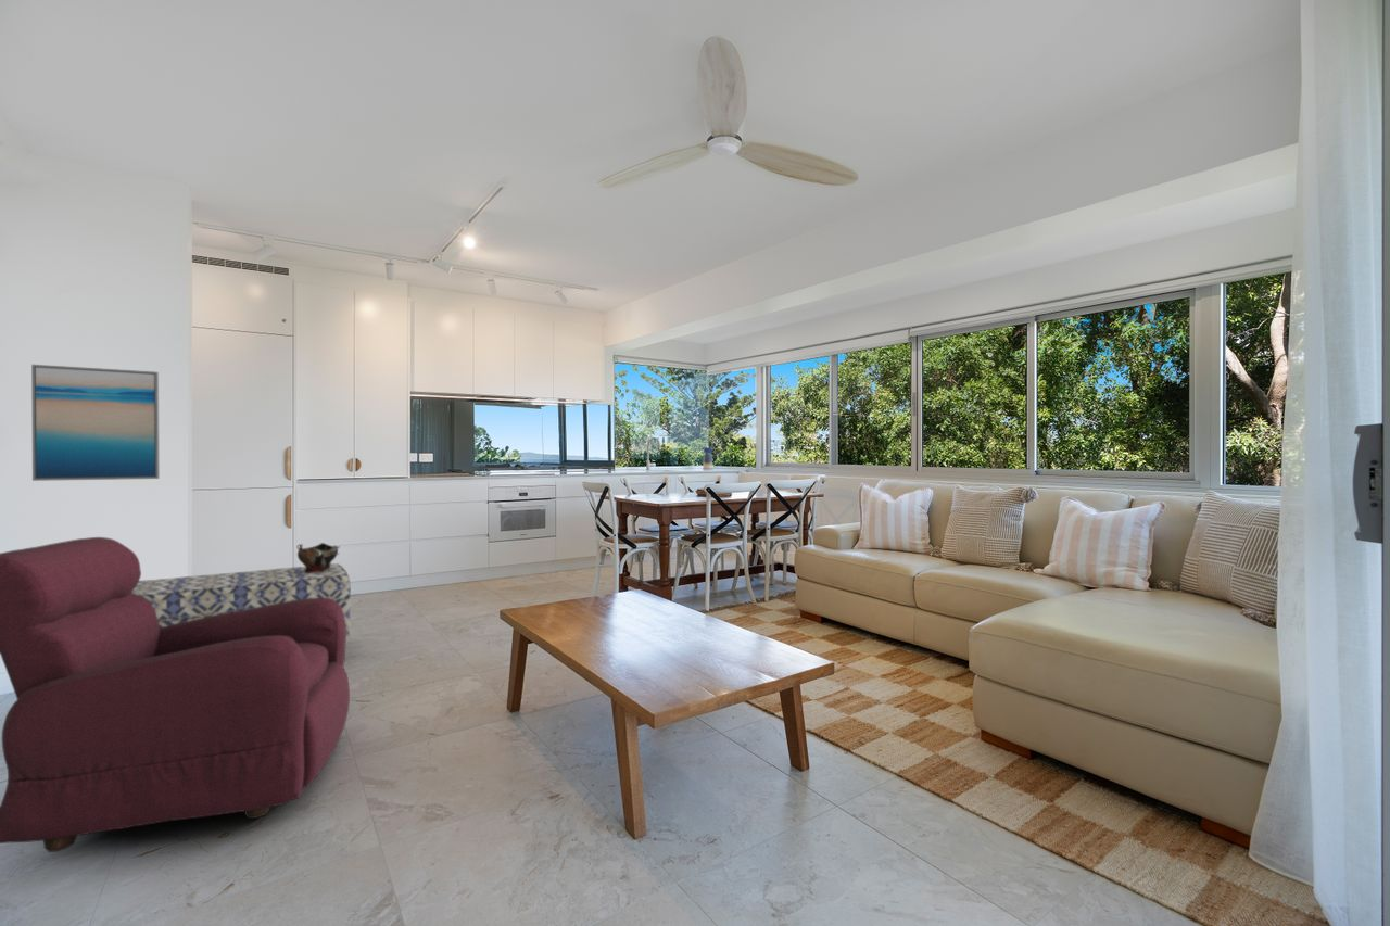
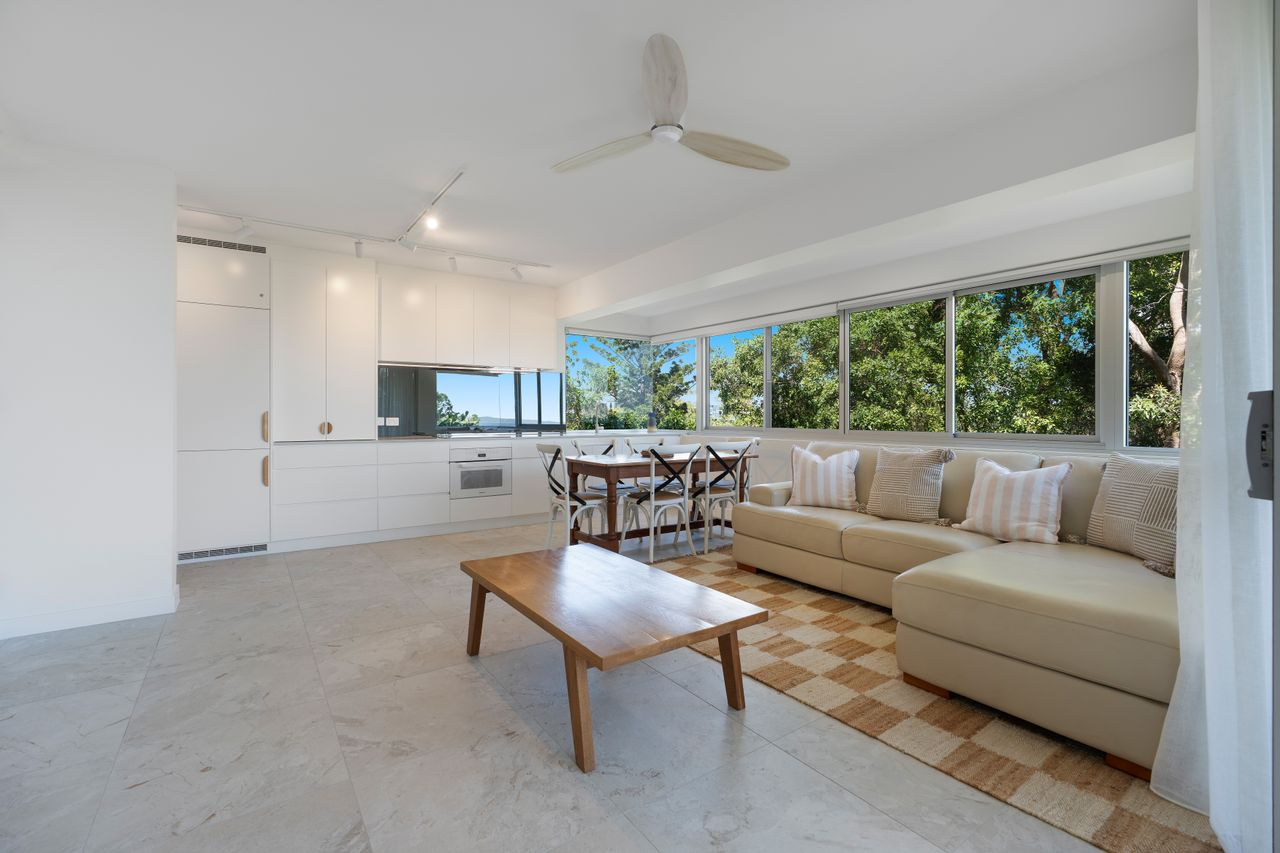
- decorative bowl [296,542,341,573]
- bench [131,562,352,660]
- armchair [0,536,351,853]
- wall art [30,364,161,482]
